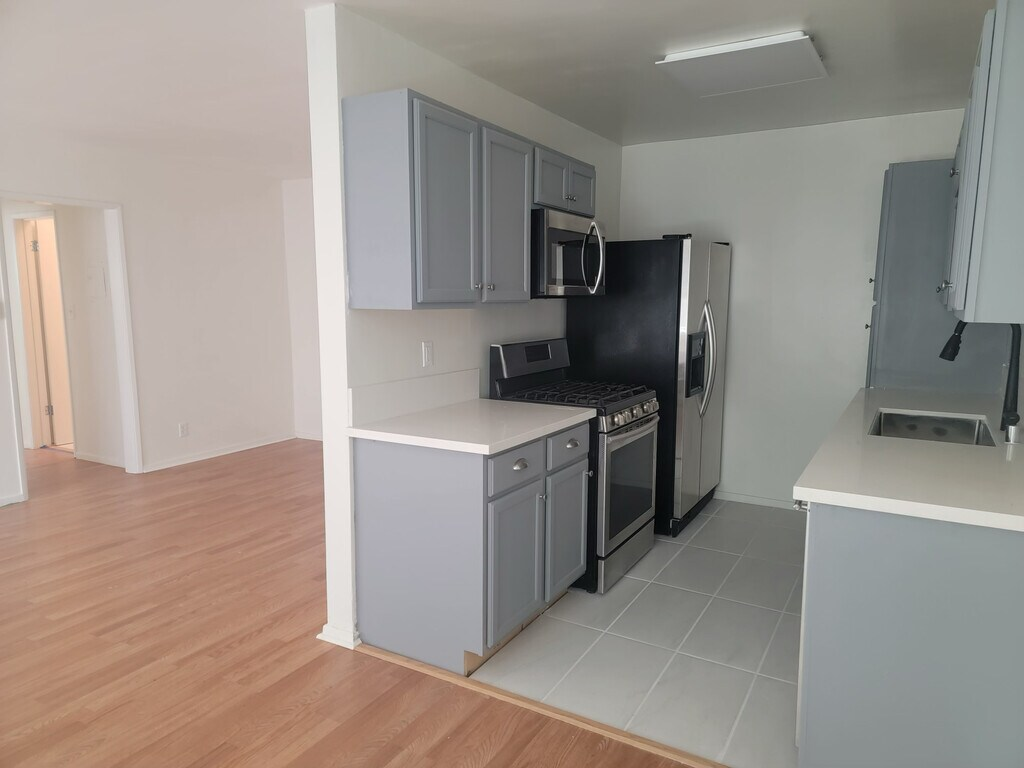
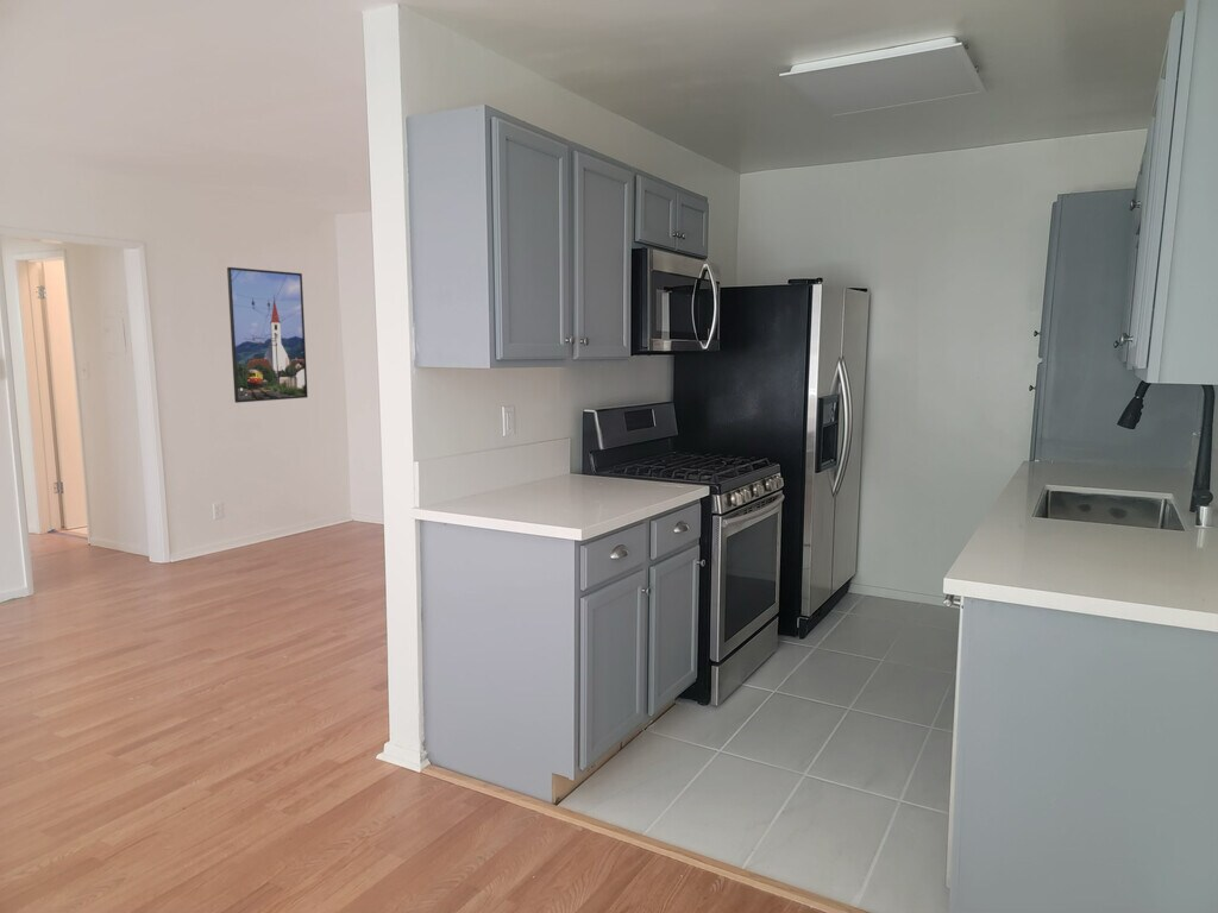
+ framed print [226,266,309,404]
